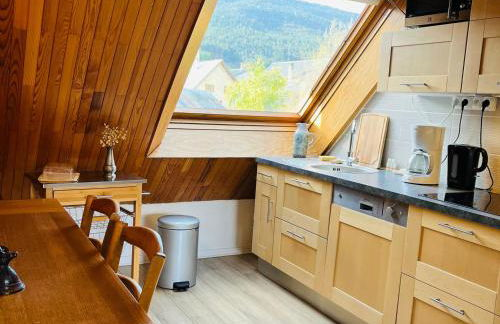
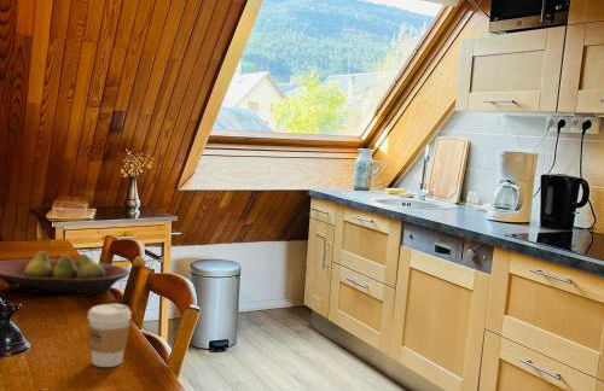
+ coffee cup [87,303,132,368]
+ fruit bowl [0,250,130,296]
